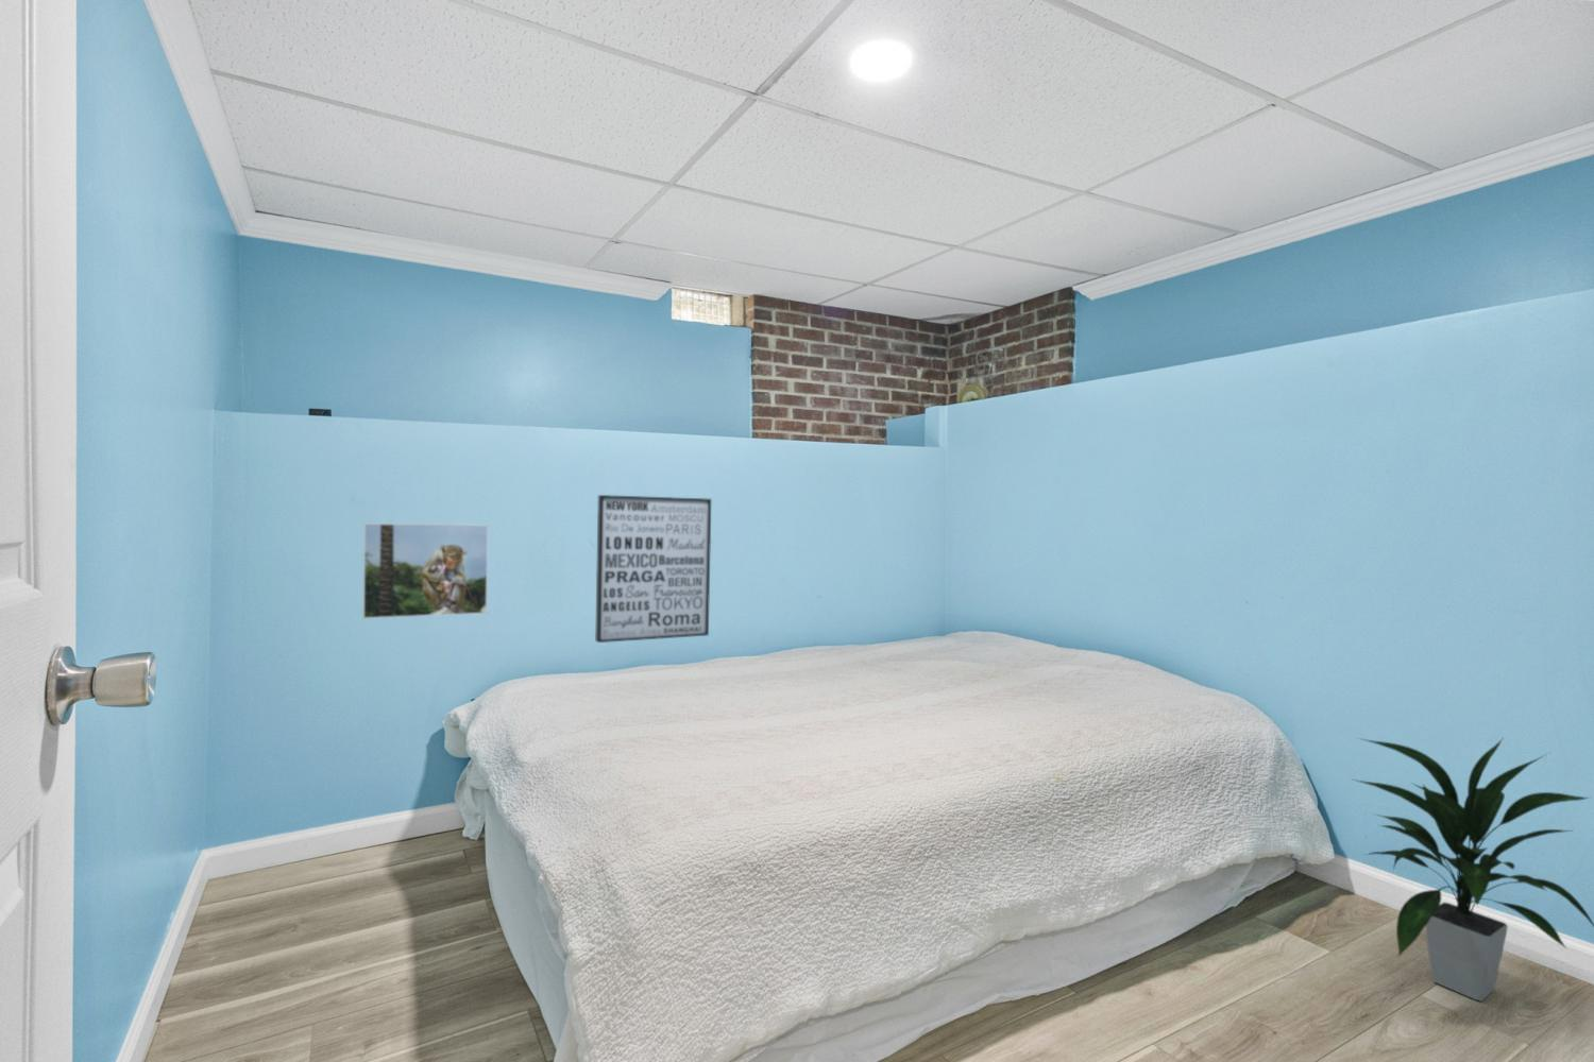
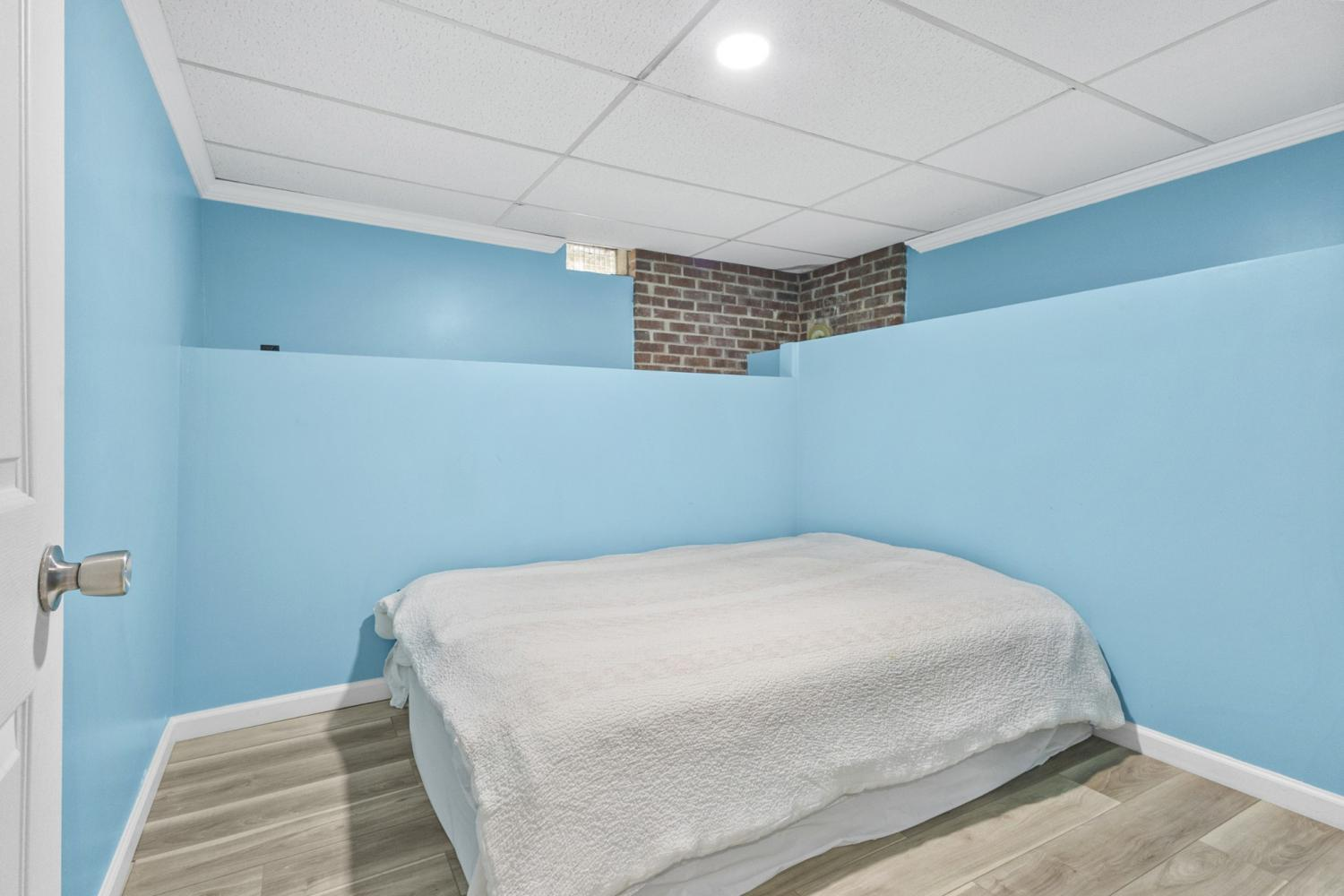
- indoor plant [1350,737,1594,1003]
- wall art [594,494,712,644]
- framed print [362,522,490,620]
